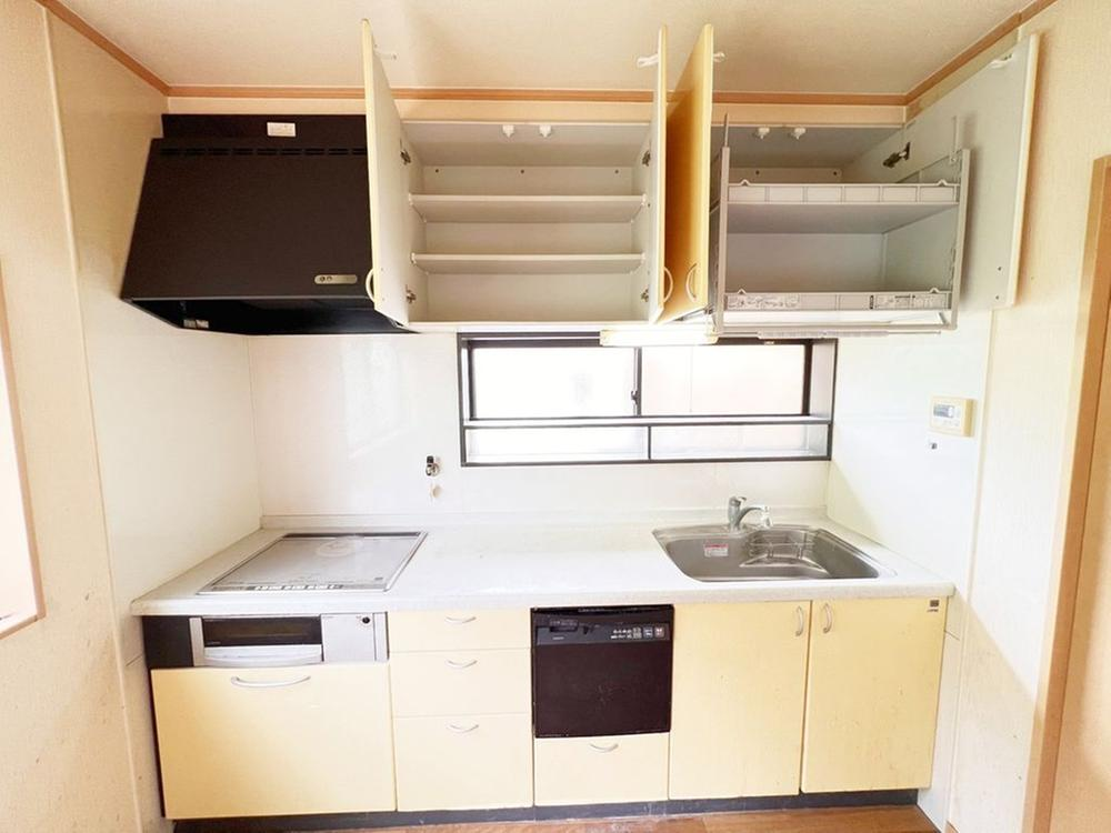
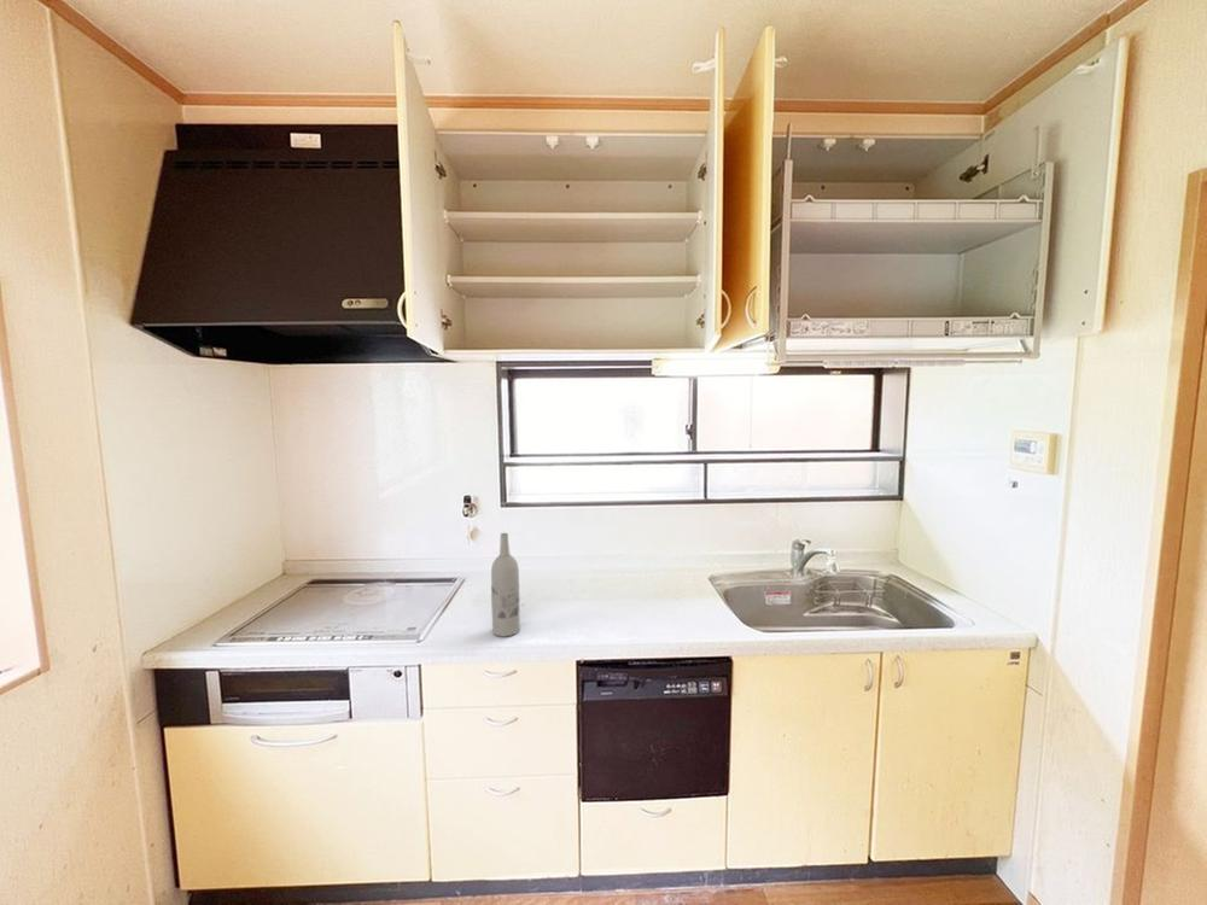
+ wine bottle [490,532,521,638]
